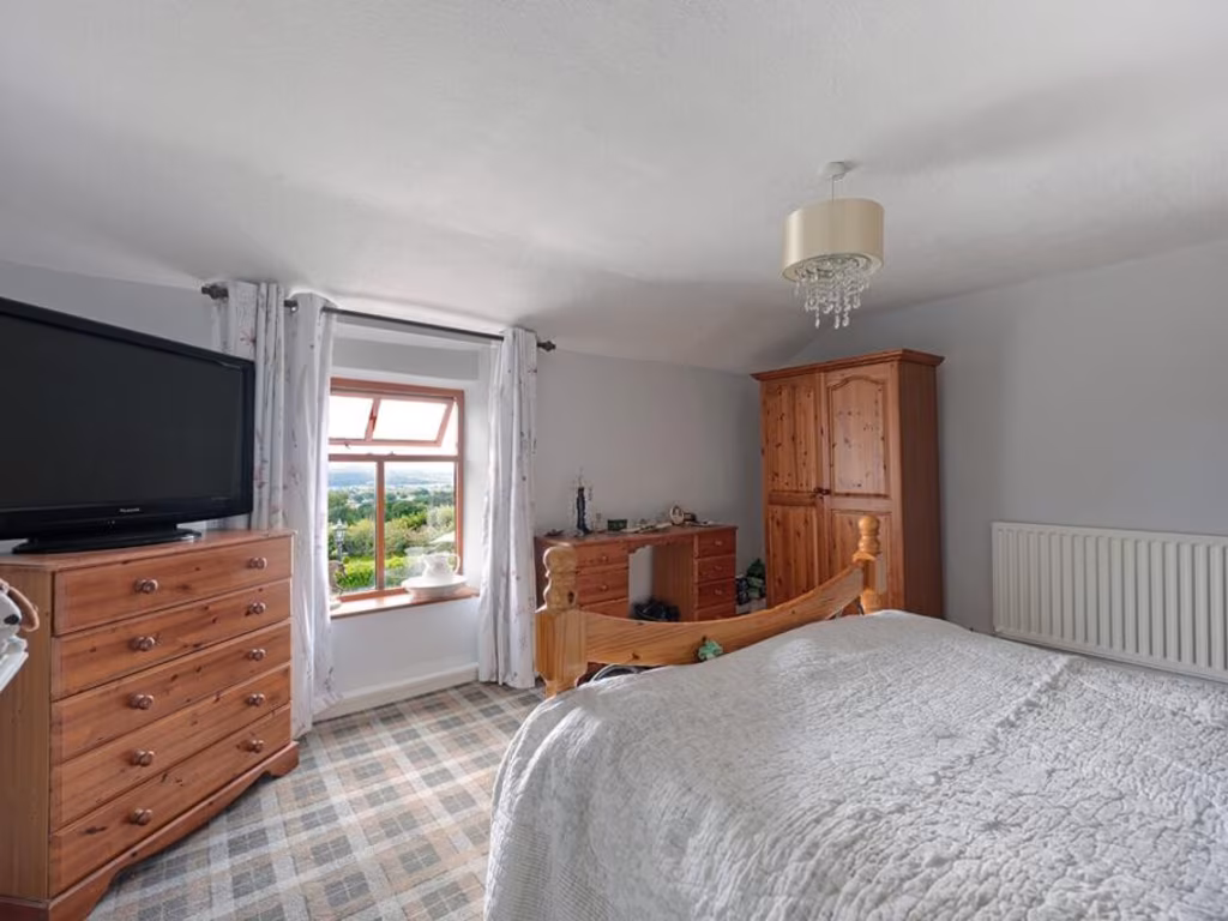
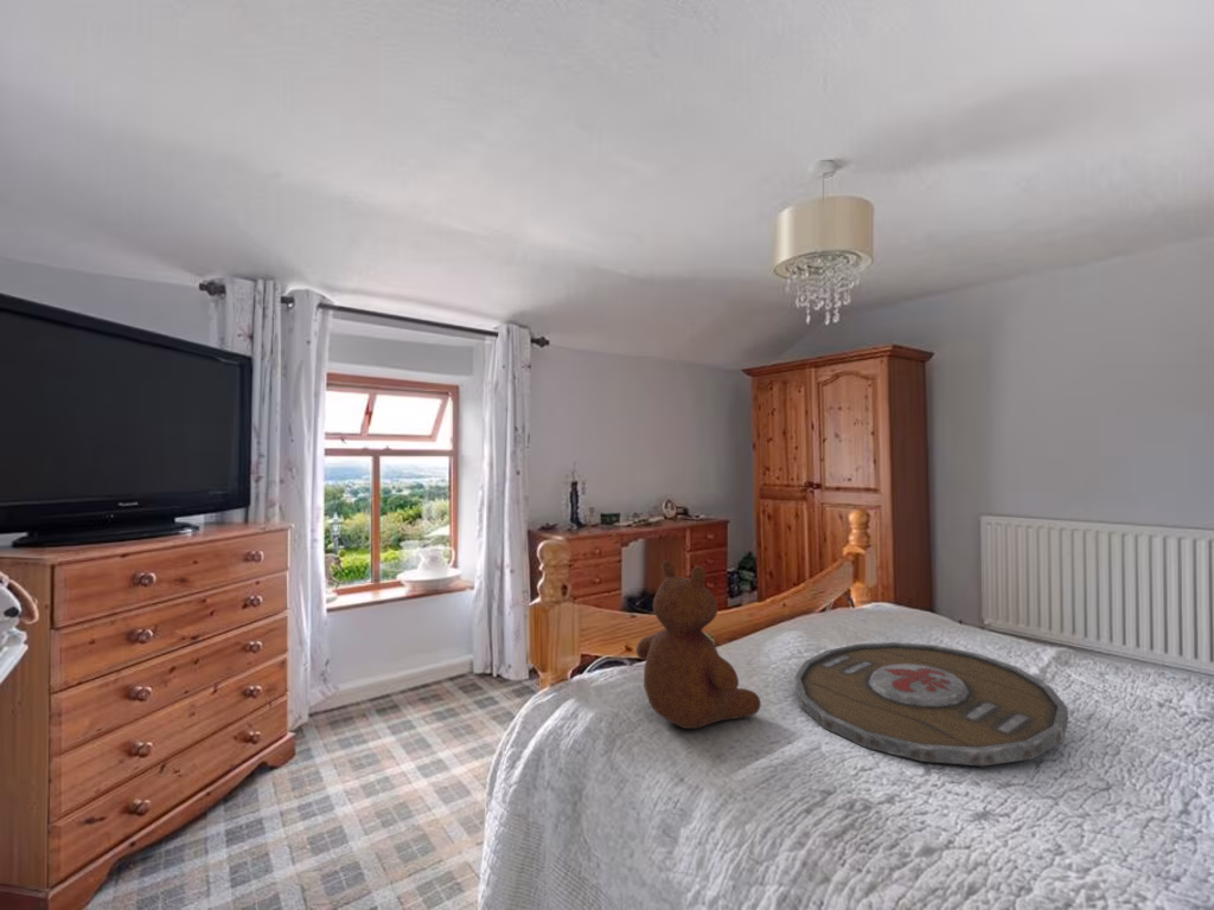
+ teddy bear [635,559,762,730]
+ serving tray [793,641,1069,767]
